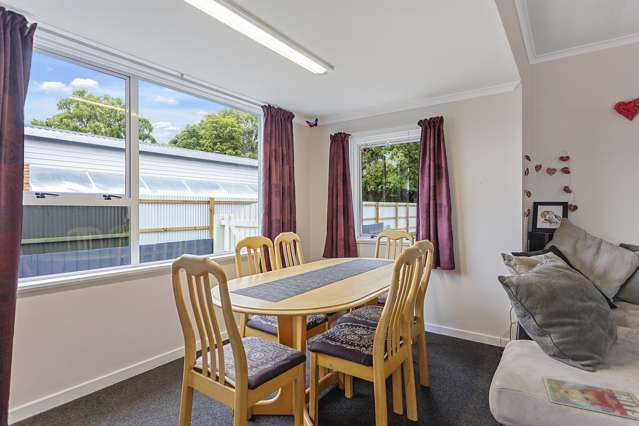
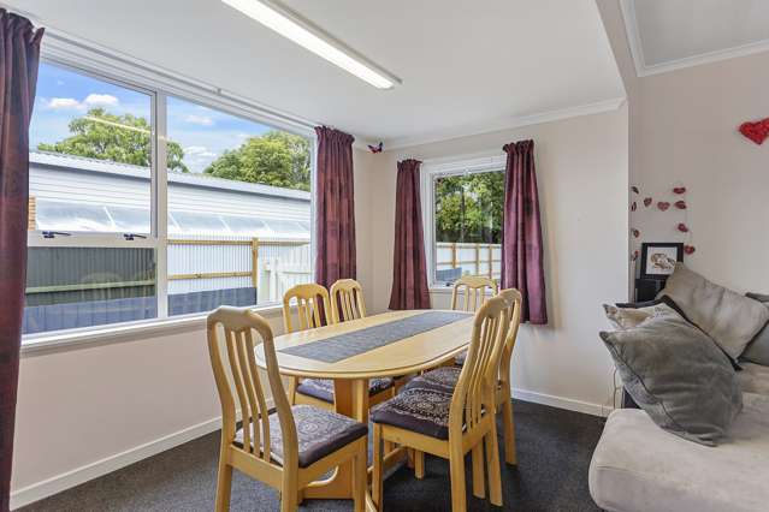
- magazine [542,376,639,421]
